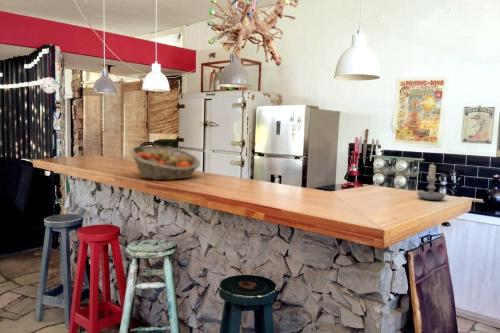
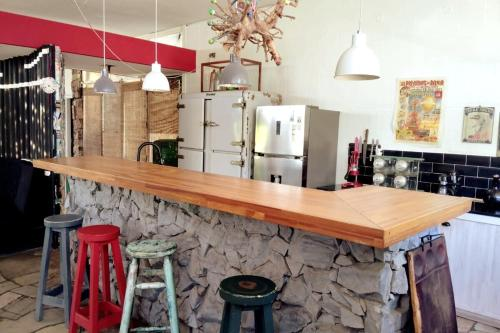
- candle [416,162,446,201]
- fruit basket [129,145,201,181]
